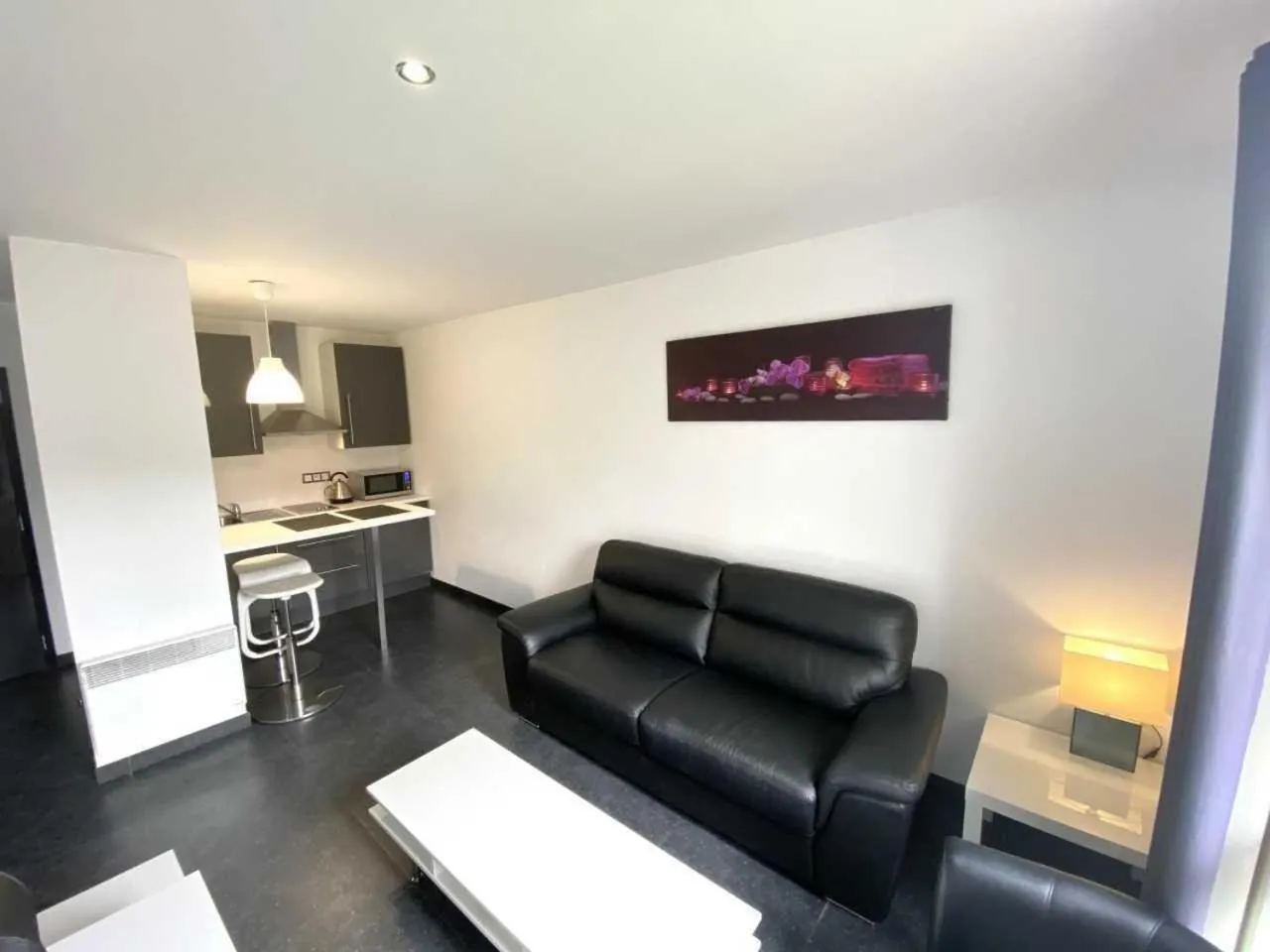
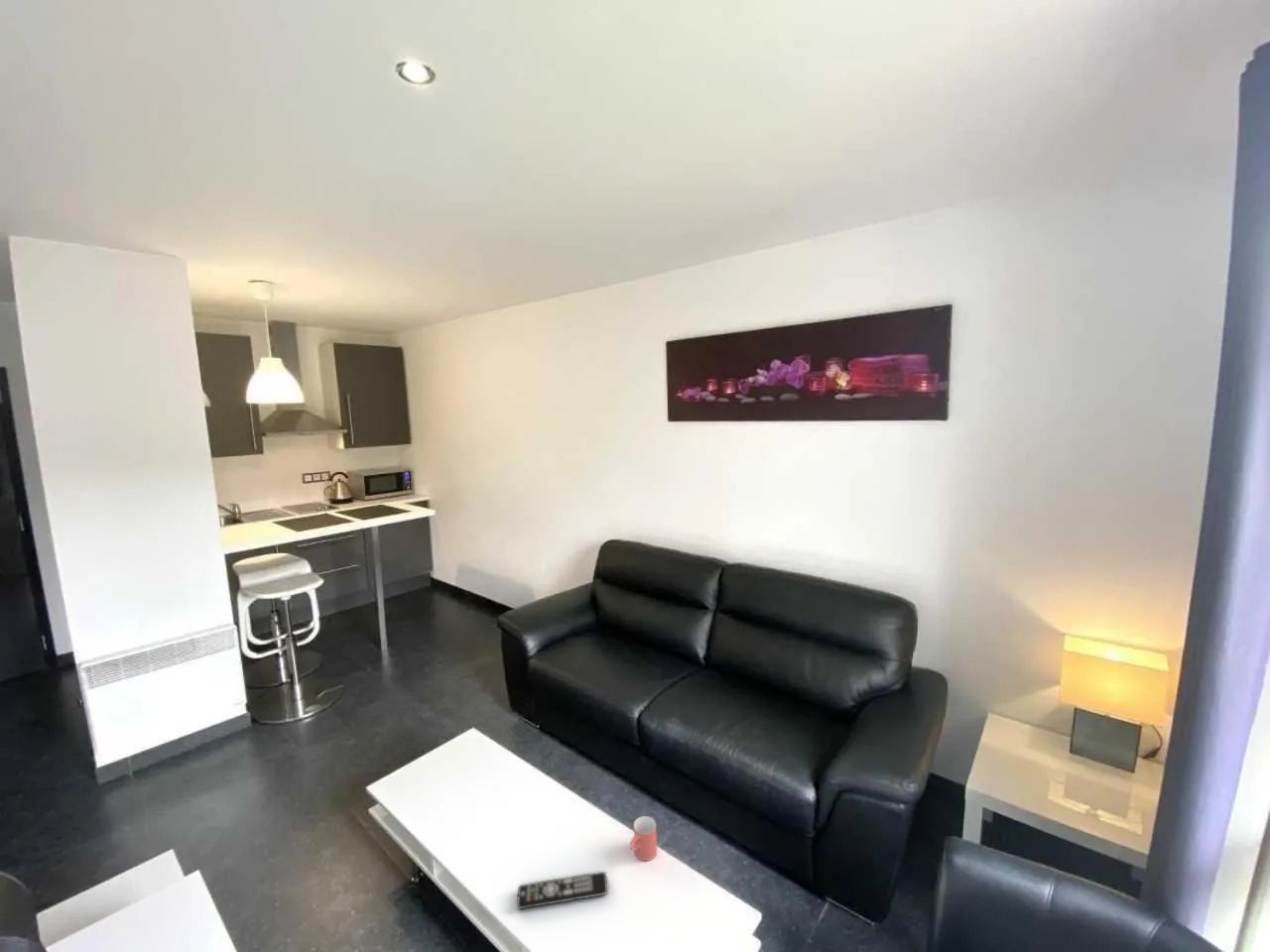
+ cup [629,815,658,862]
+ remote control [516,871,608,910]
